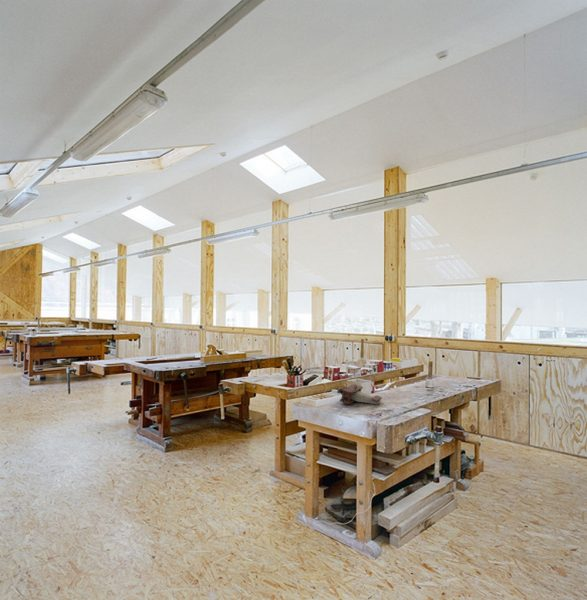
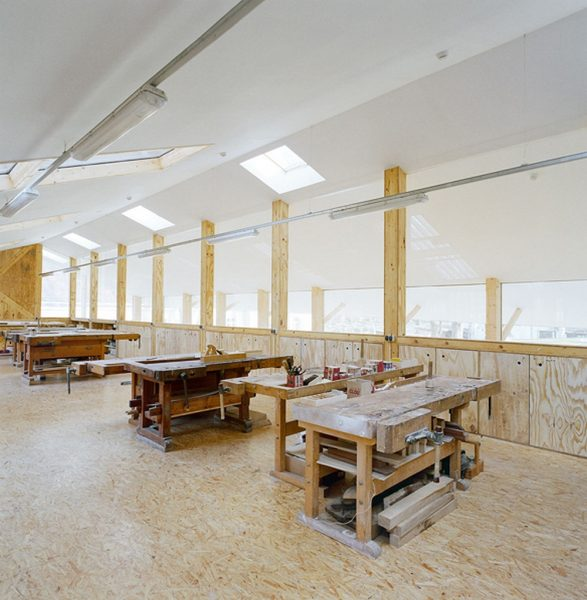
- toy airplane [336,383,383,405]
